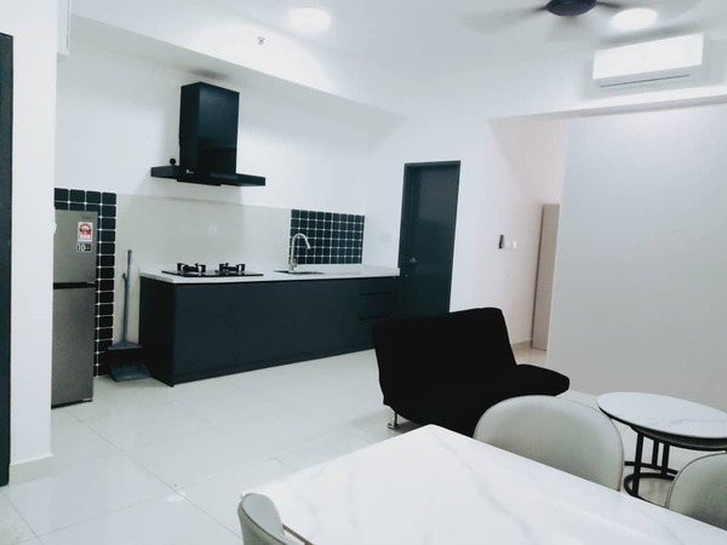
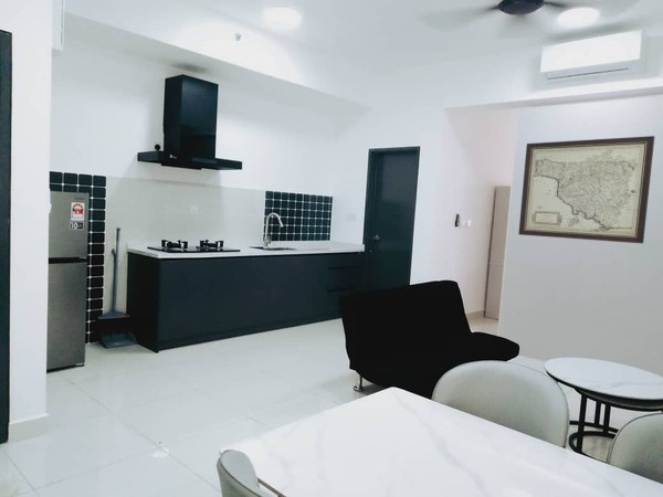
+ wall art [517,135,655,244]
